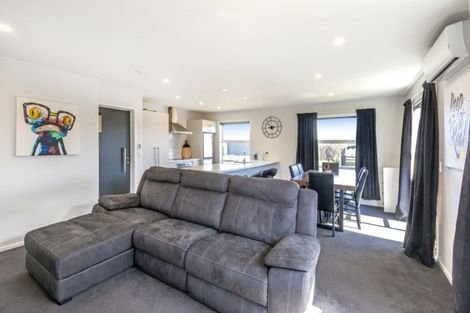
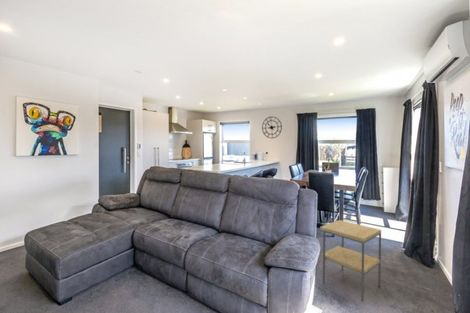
+ side table [319,219,382,303]
